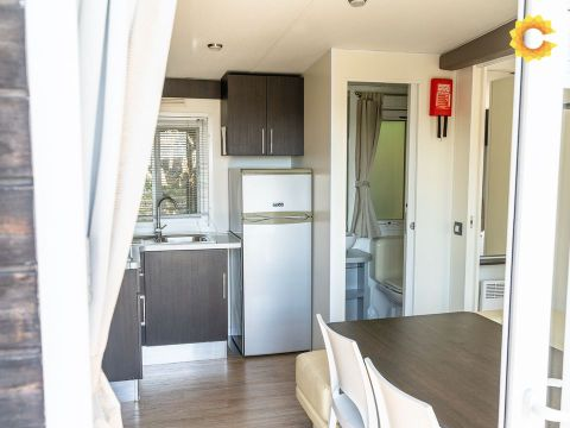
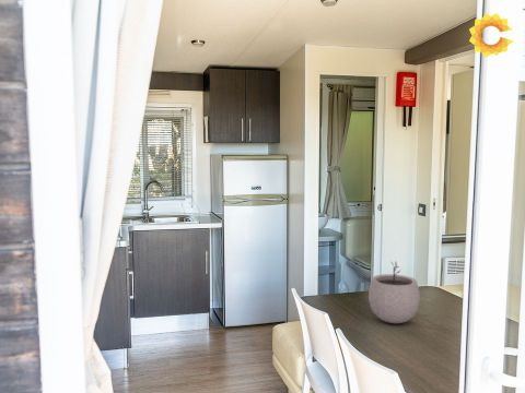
+ plant pot [368,260,421,324]
